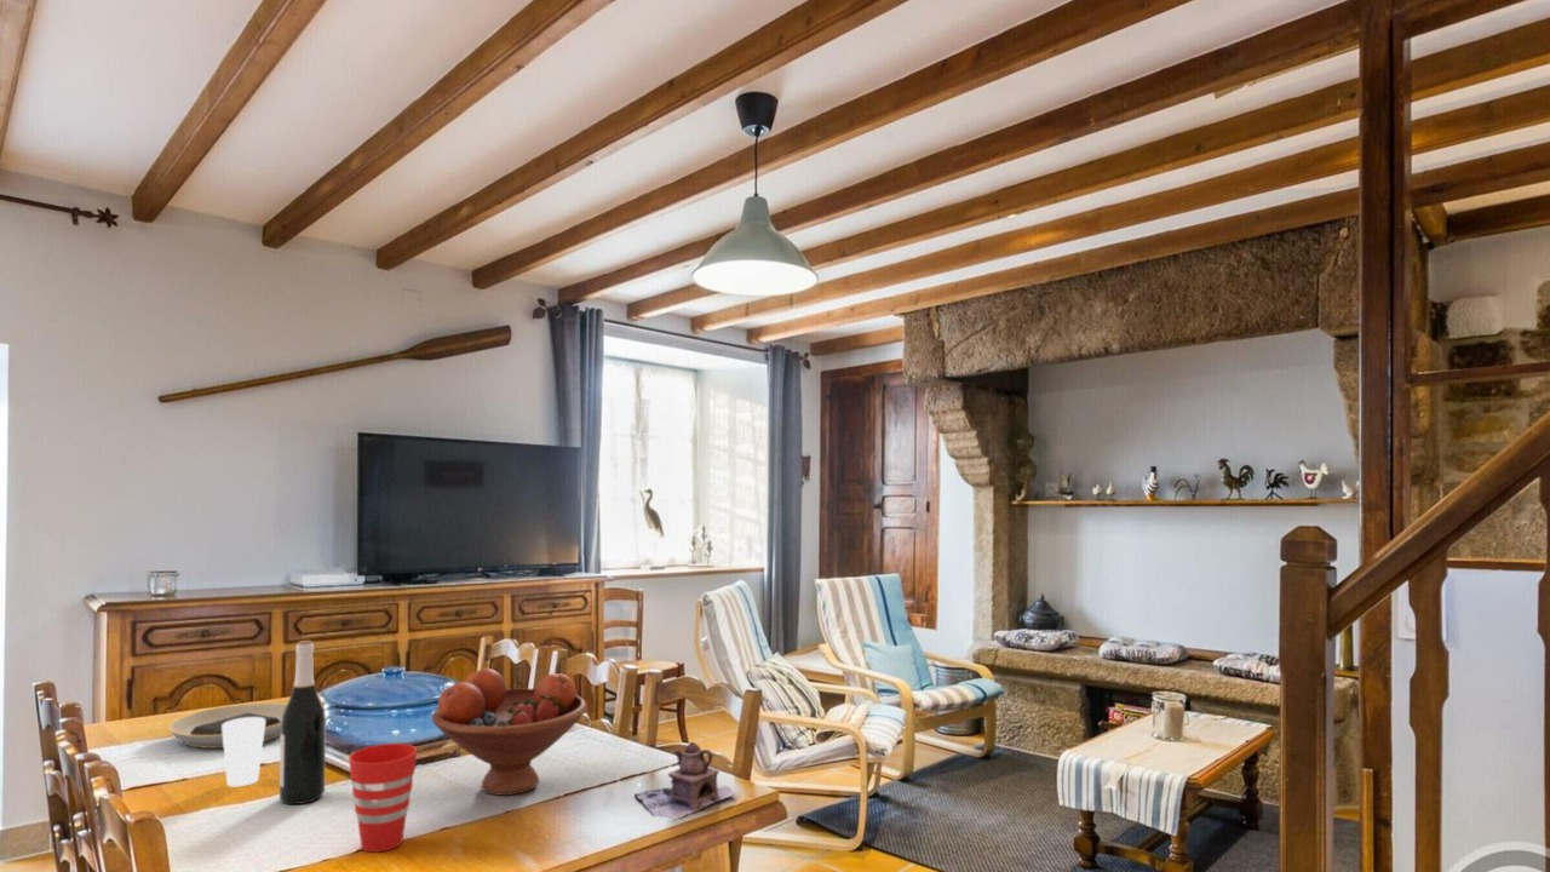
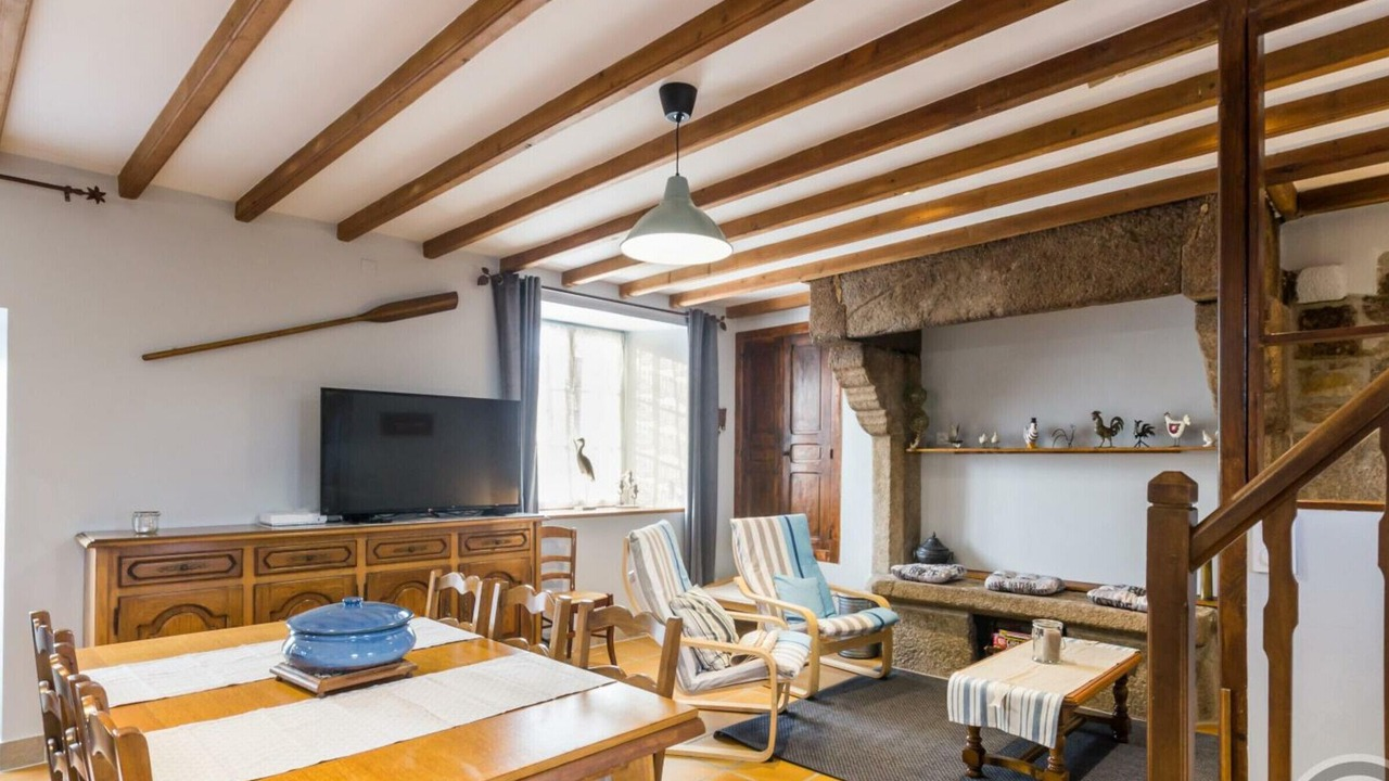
- teapot [633,741,739,824]
- wine bottle [279,639,327,805]
- plate [167,702,288,750]
- fruit bowl [431,667,589,797]
- cup [222,717,265,787]
- cup [348,742,418,854]
